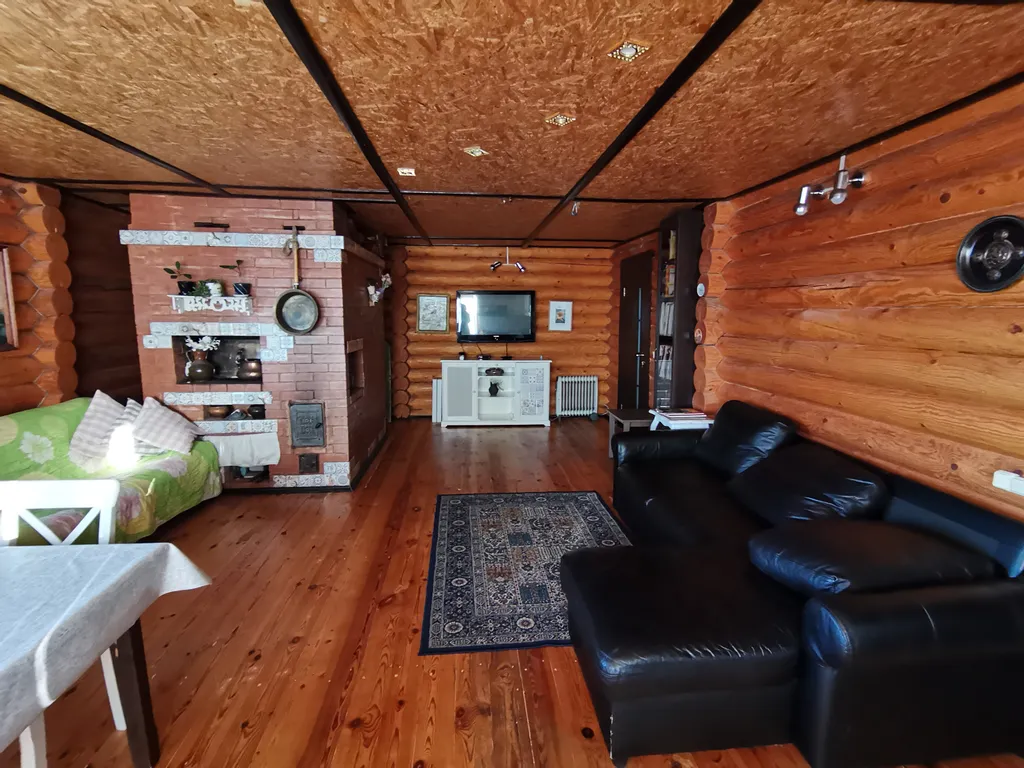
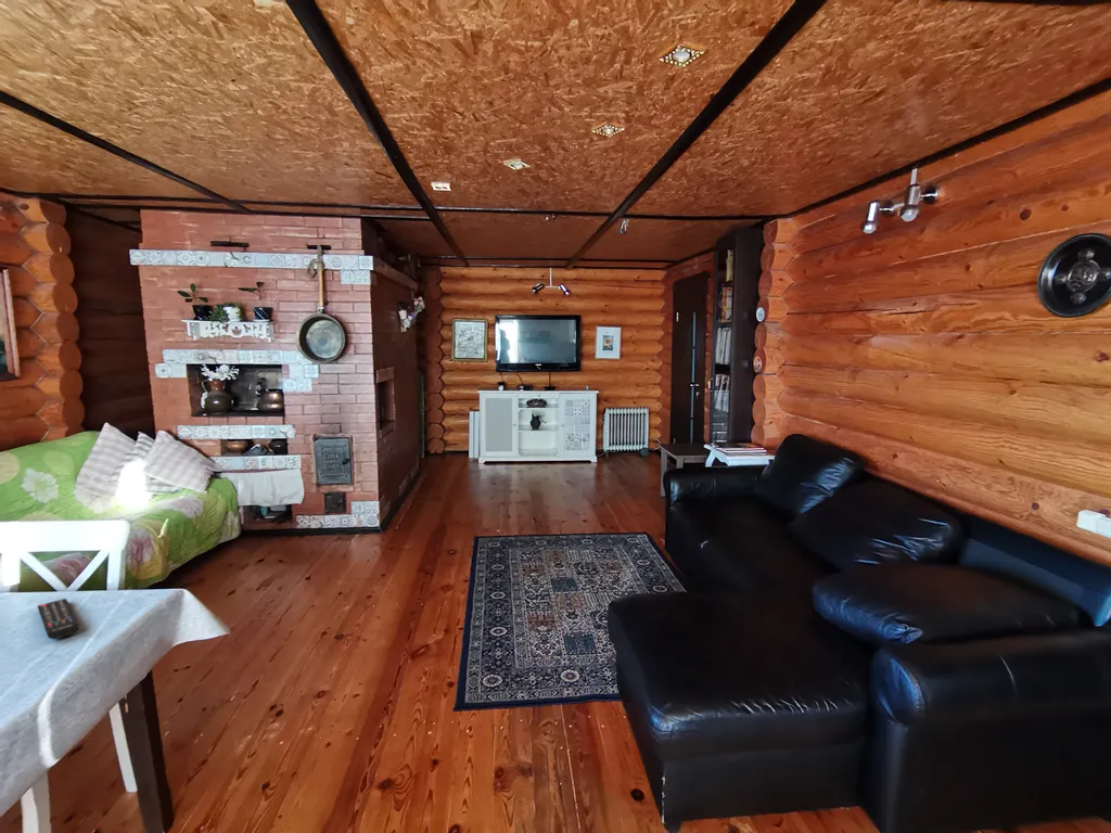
+ remote control [36,598,80,640]
